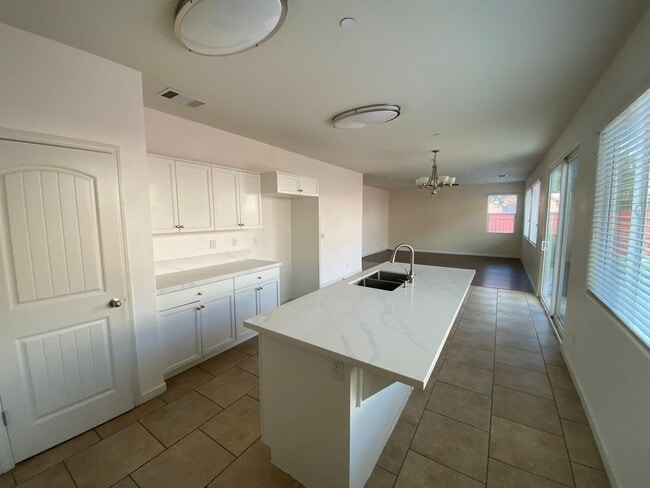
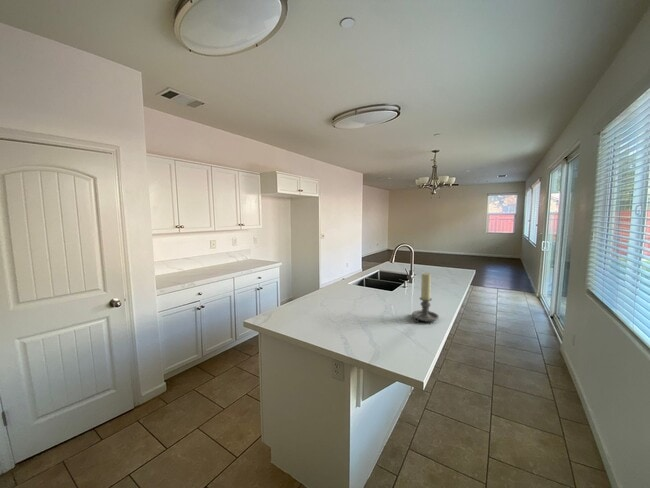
+ candle holder [411,272,440,323]
